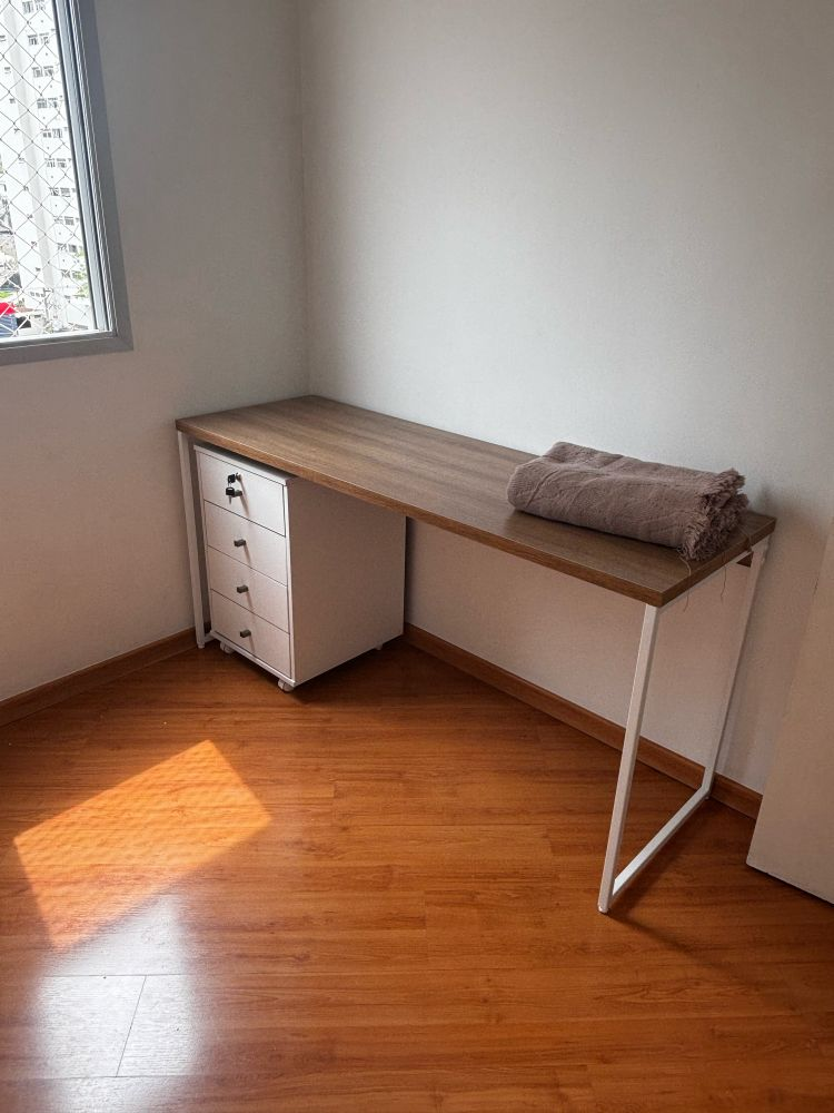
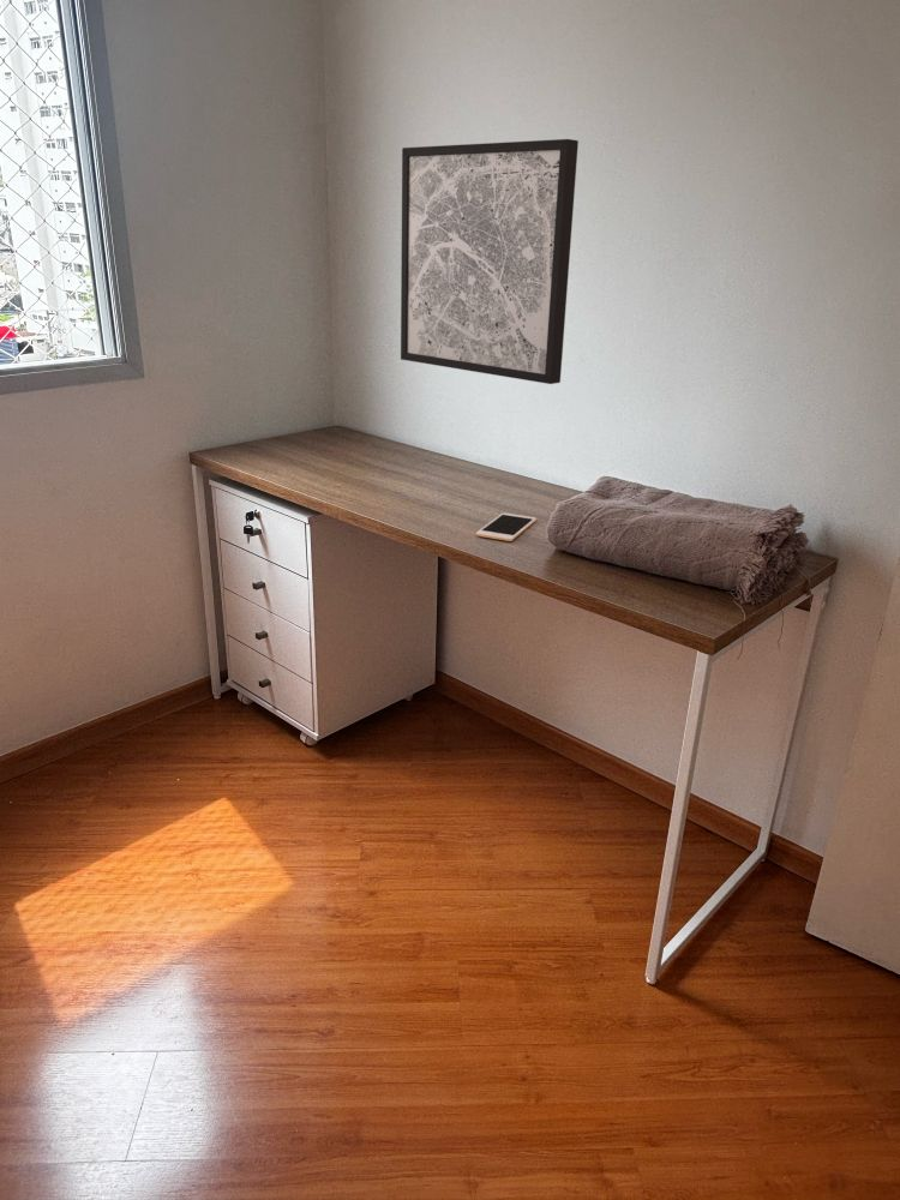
+ cell phone [475,512,538,542]
+ wall art [400,138,580,385]
